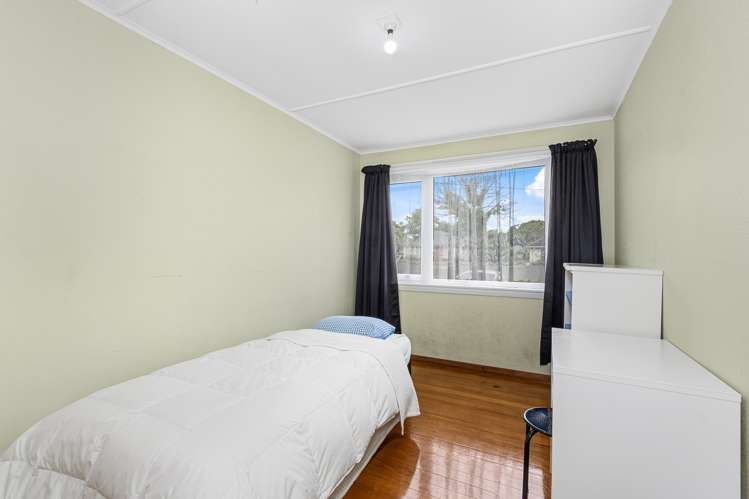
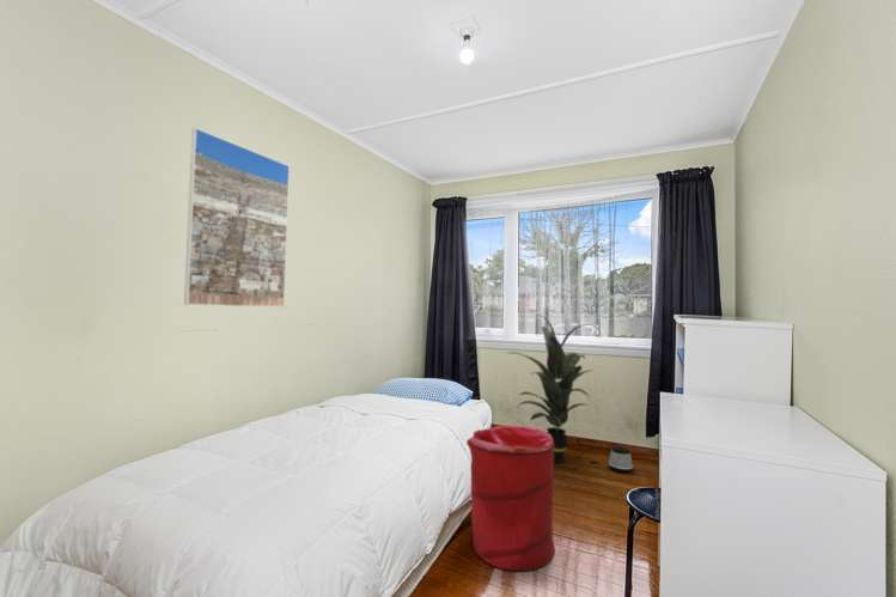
+ indoor plant [505,313,597,464]
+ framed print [183,127,291,309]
+ laundry hamper [465,424,556,572]
+ speaker [608,445,634,474]
